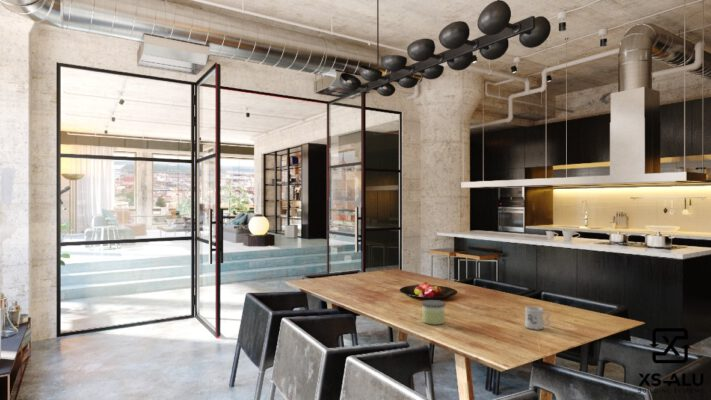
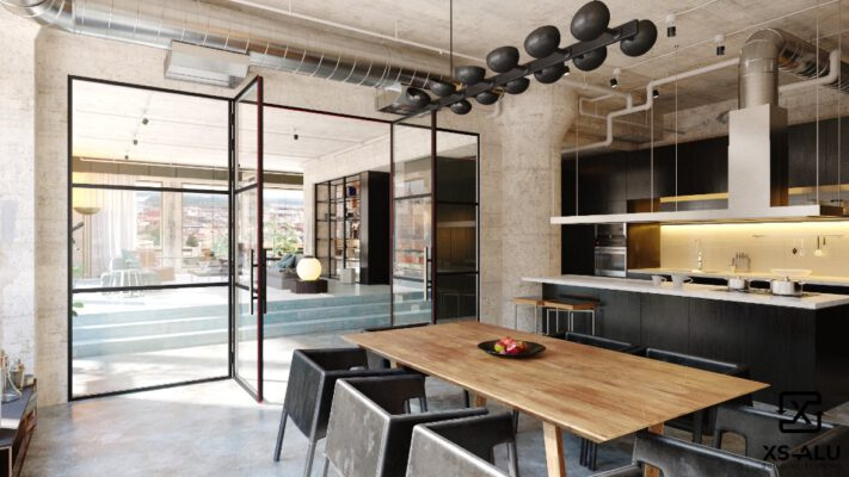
- candle [420,299,447,326]
- mug [524,305,552,331]
